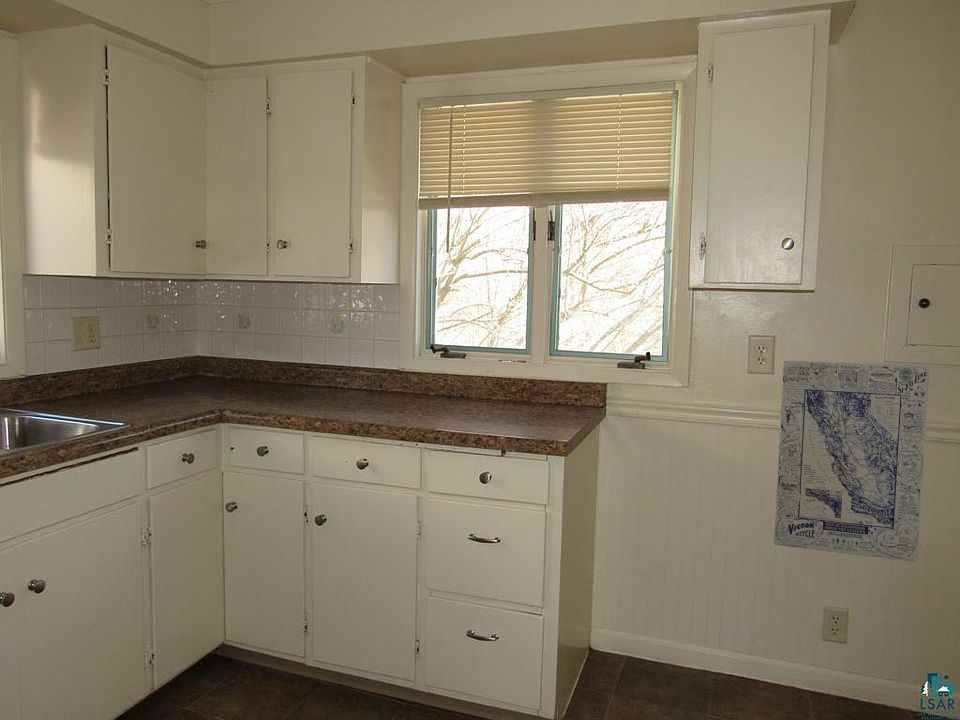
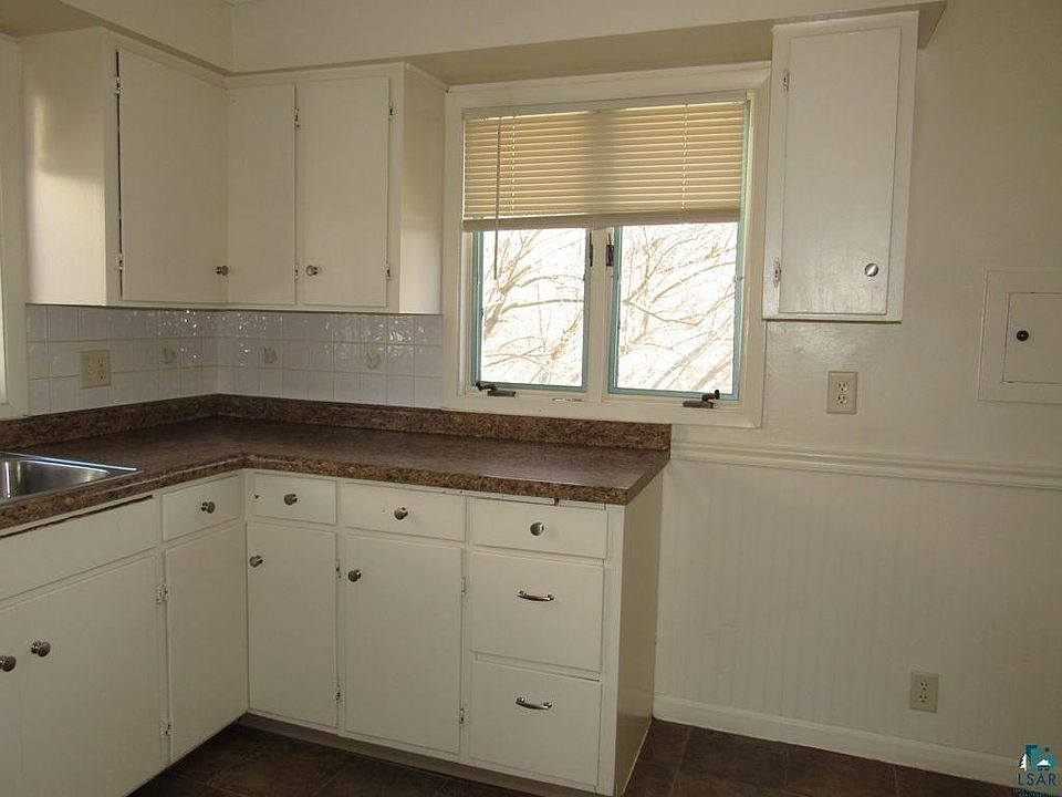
- wall art [773,359,931,563]
